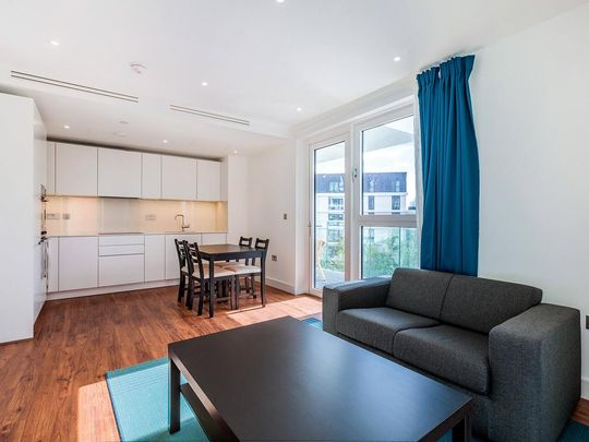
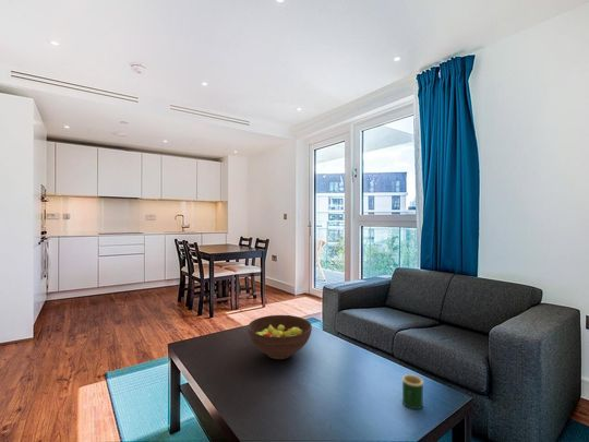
+ mug [401,373,424,410]
+ fruit bowl [247,314,313,360]
